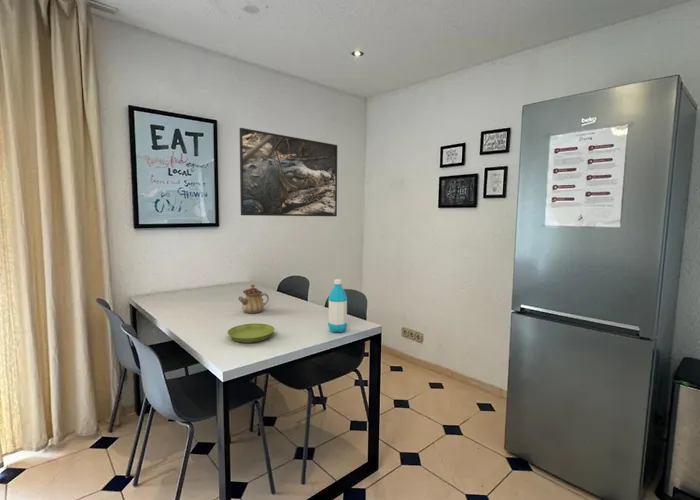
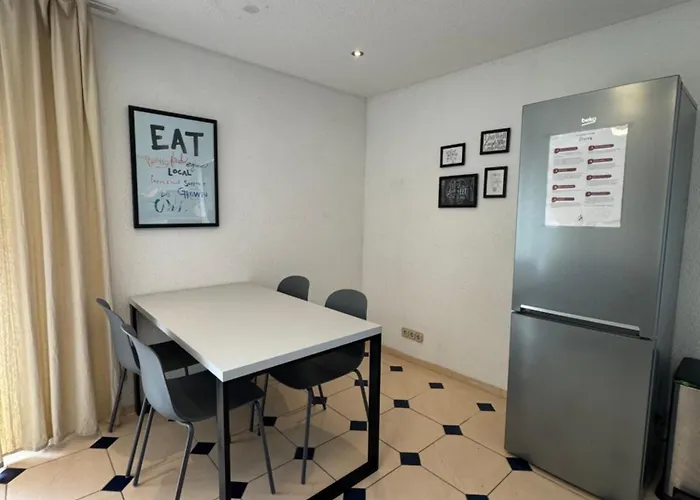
- water bottle [327,278,348,333]
- saucer [227,322,276,344]
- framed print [239,127,338,217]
- teapot [237,284,270,314]
